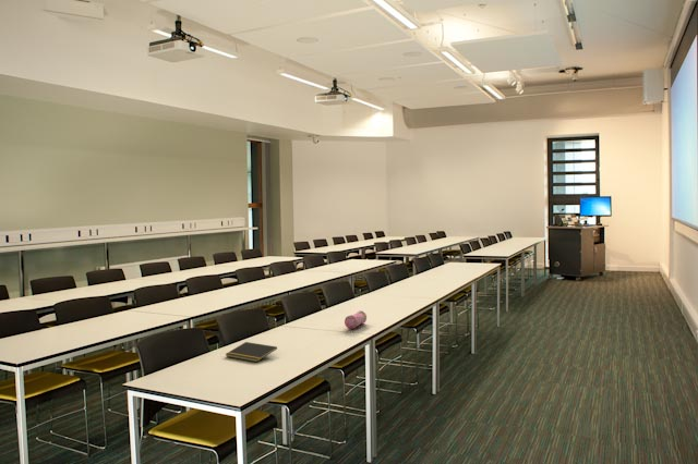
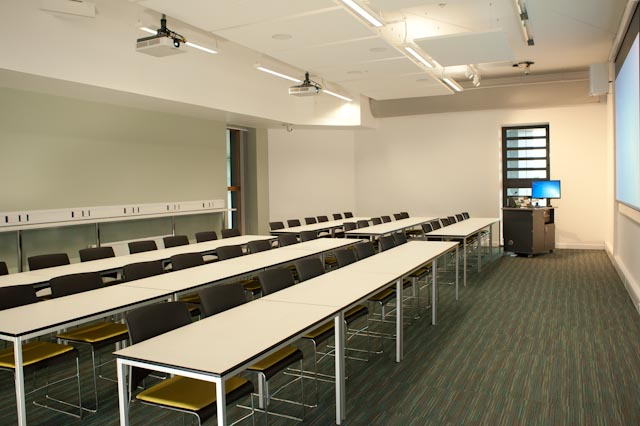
- notepad [225,341,278,363]
- pencil case [344,309,368,330]
